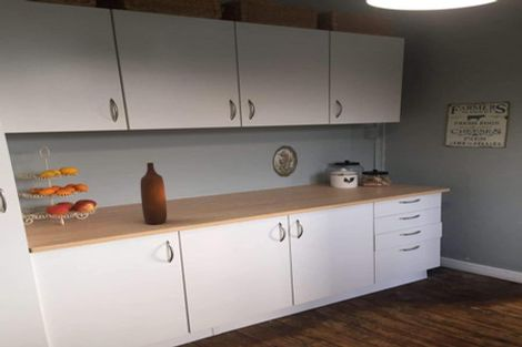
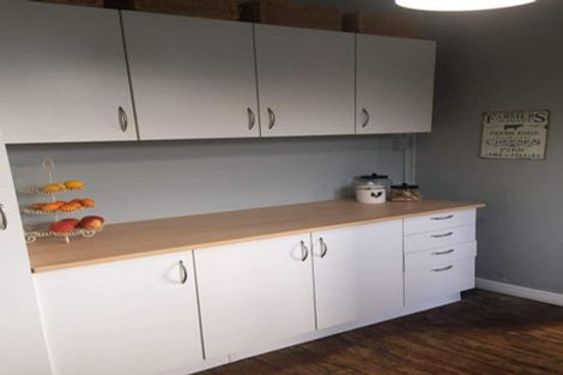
- decorative plate [271,144,299,178]
- bottle [139,162,168,226]
